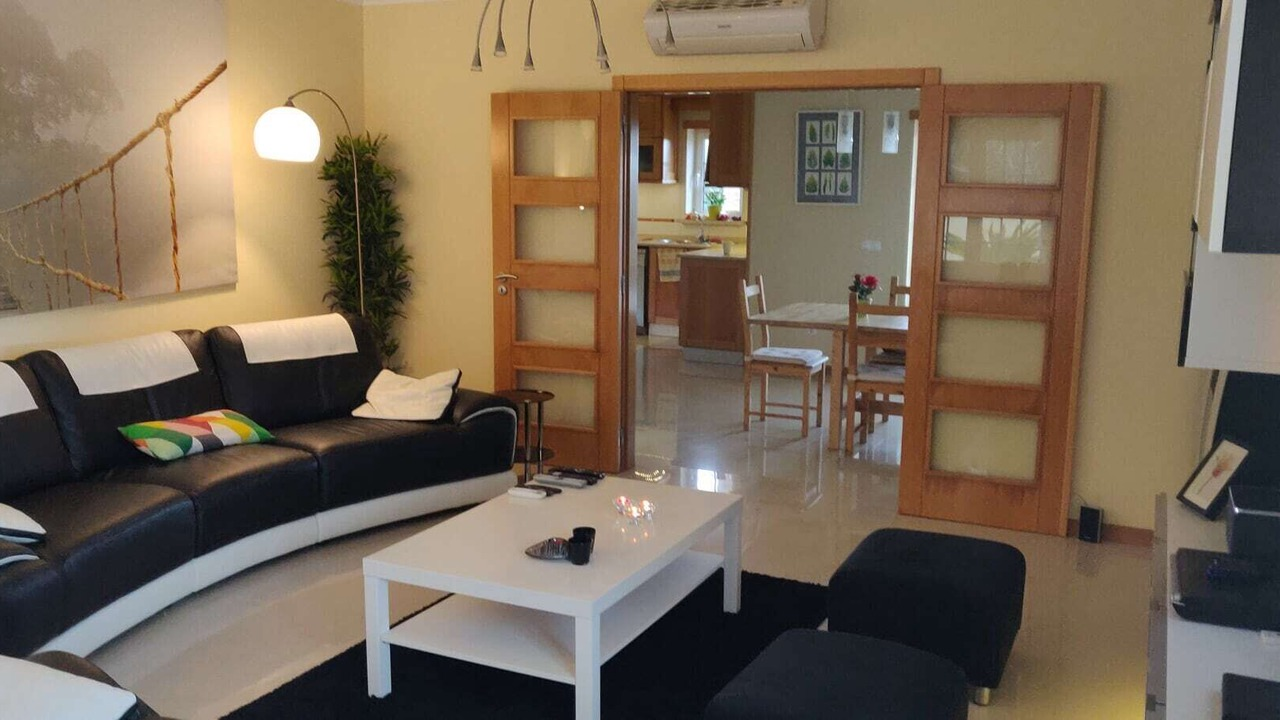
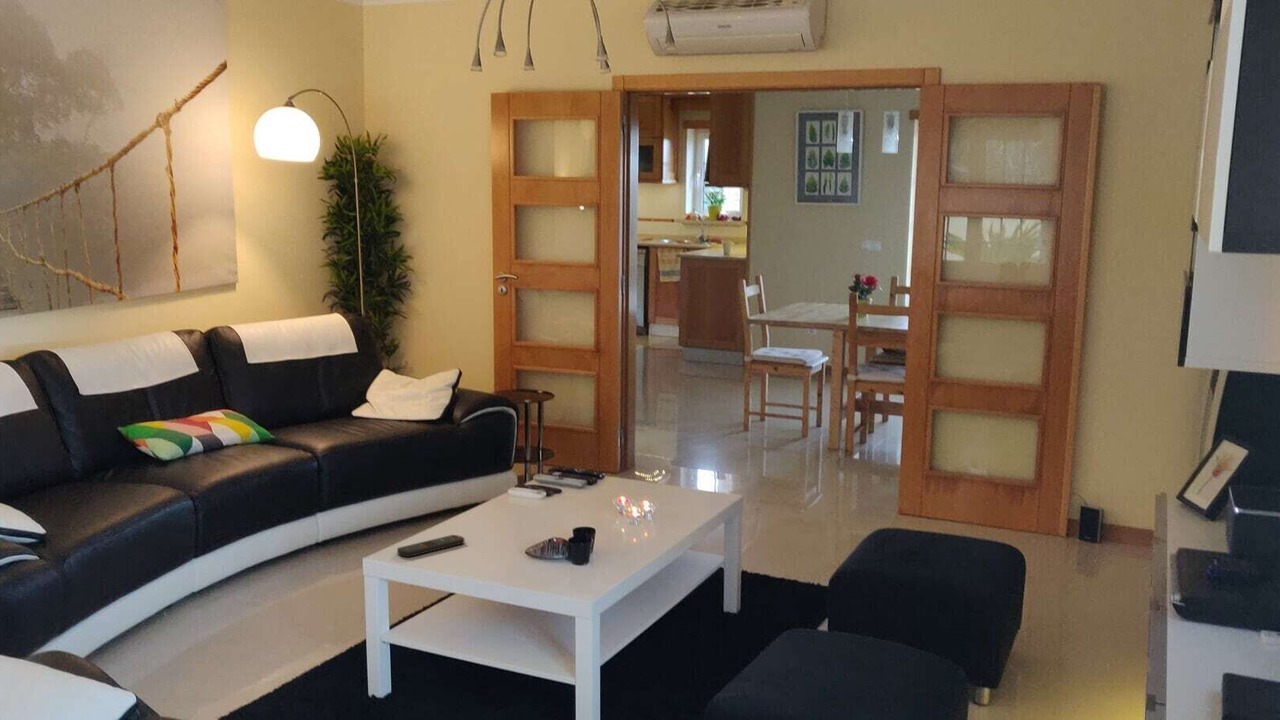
+ remote control [396,534,465,558]
